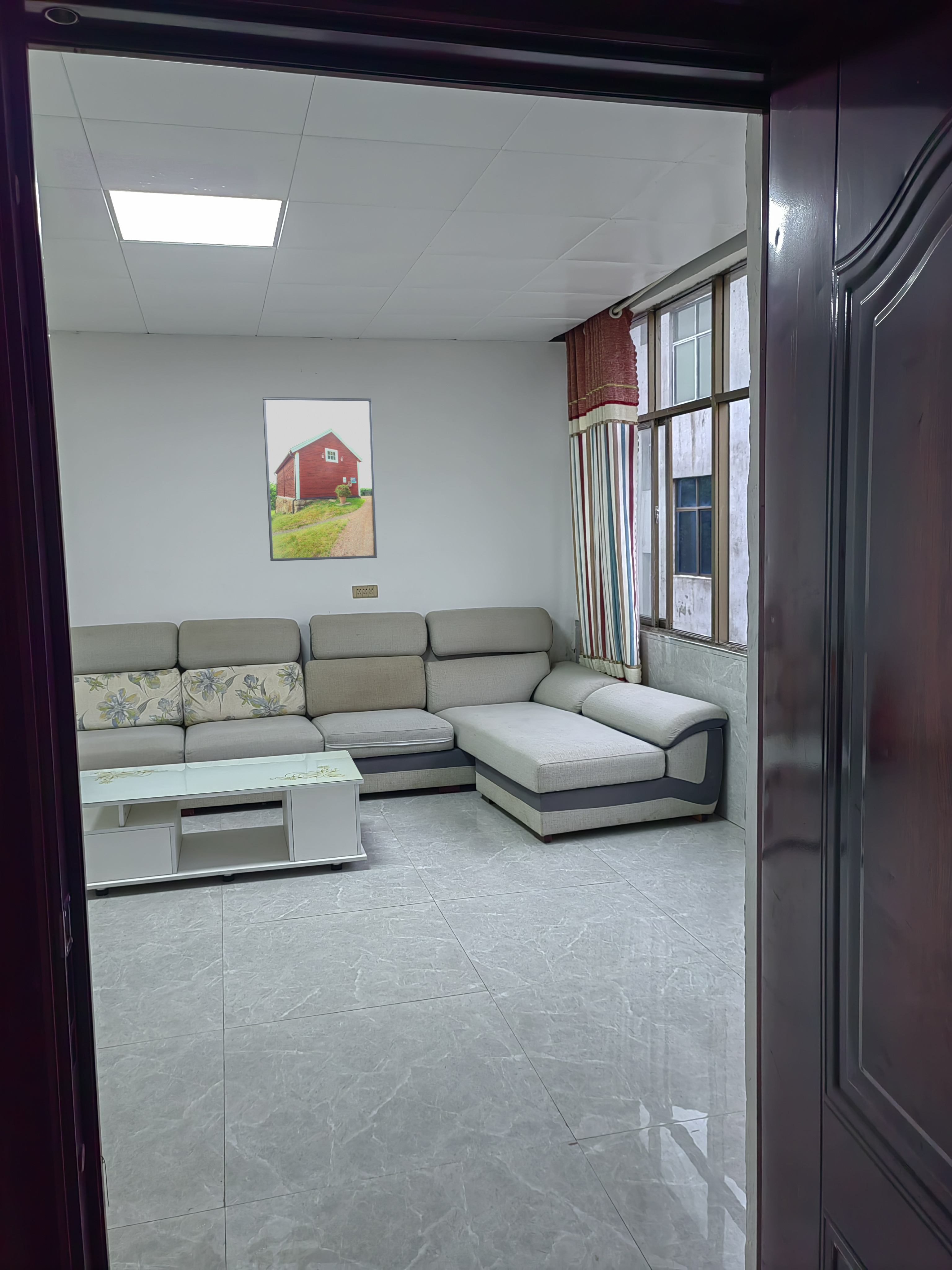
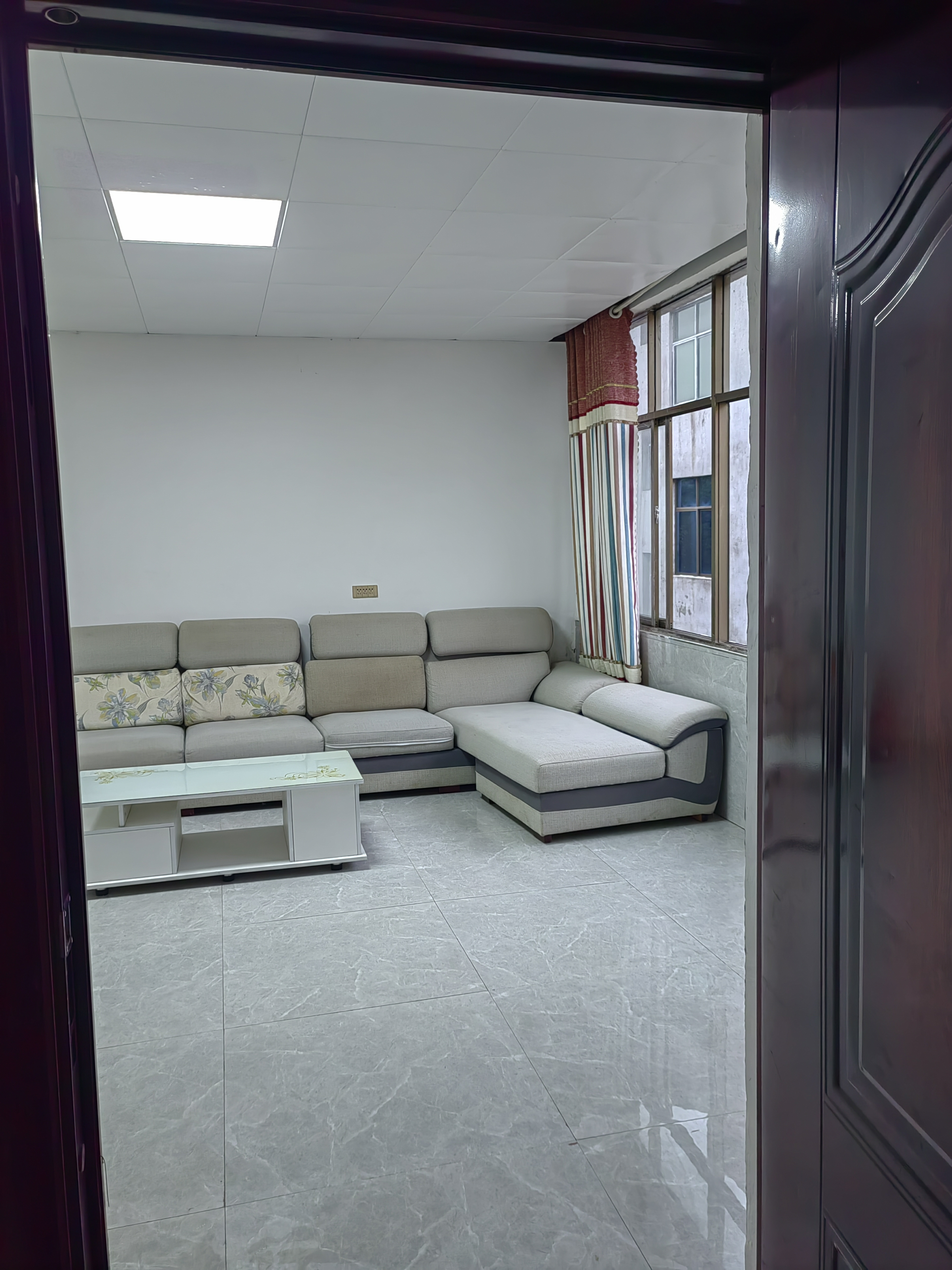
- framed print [262,397,377,562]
